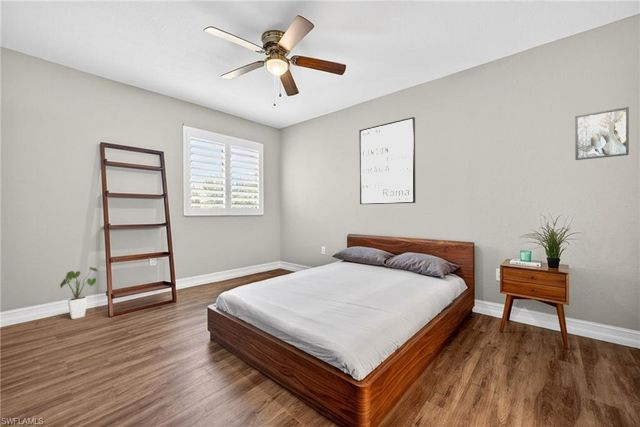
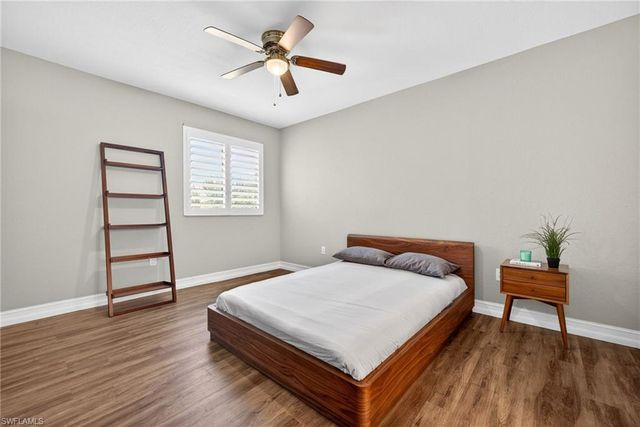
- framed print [574,106,630,161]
- wall art [358,116,417,205]
- house plant [59,266,99,320]
